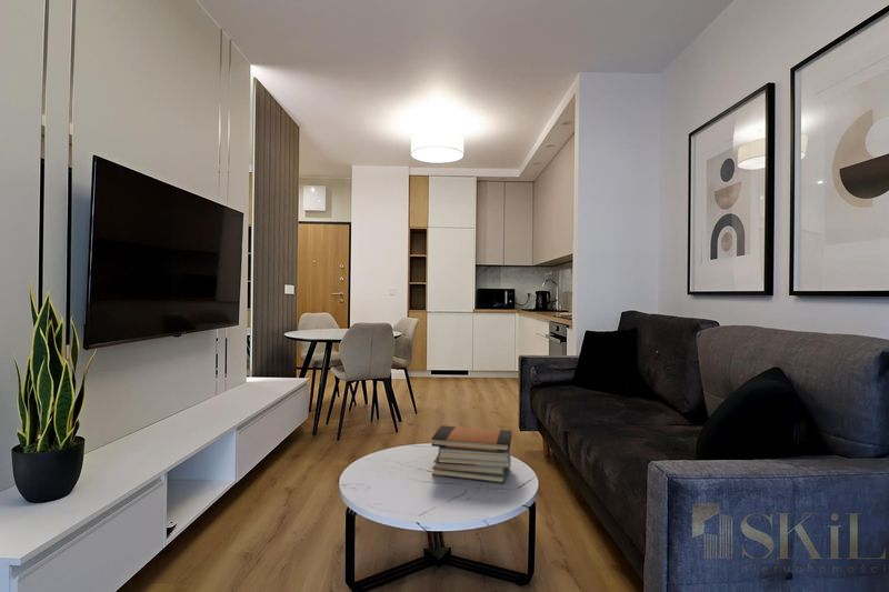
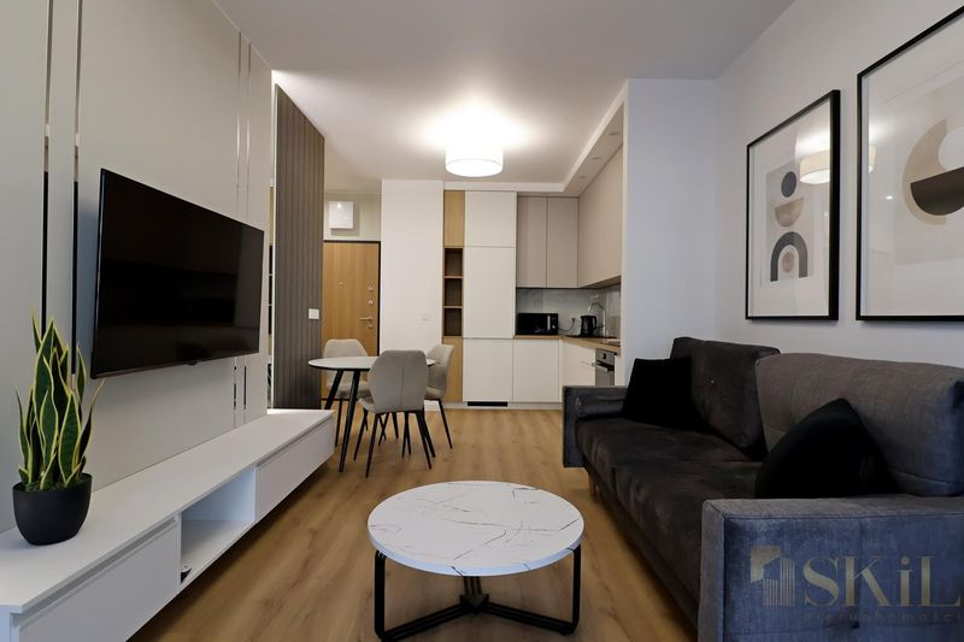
- book stack [430,424,512,484]
